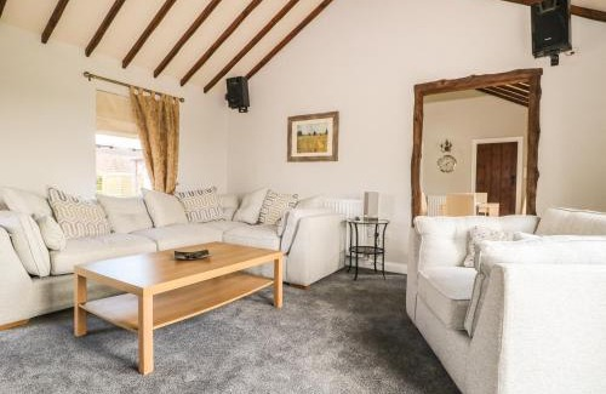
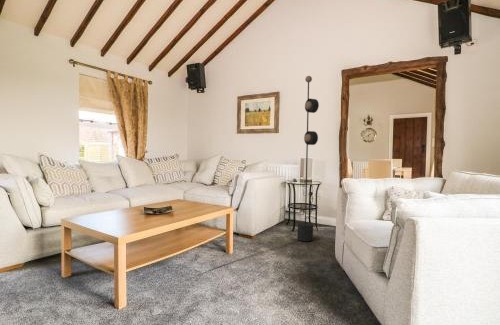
+ floor lamp [173,75,320,287]
